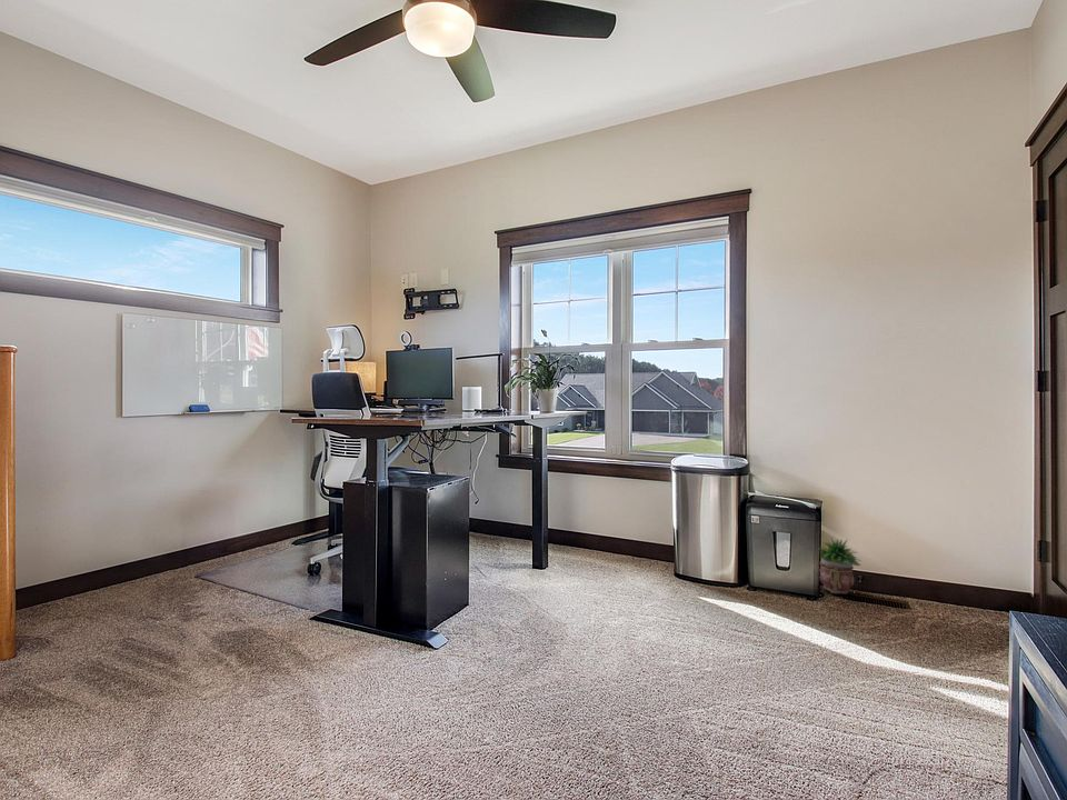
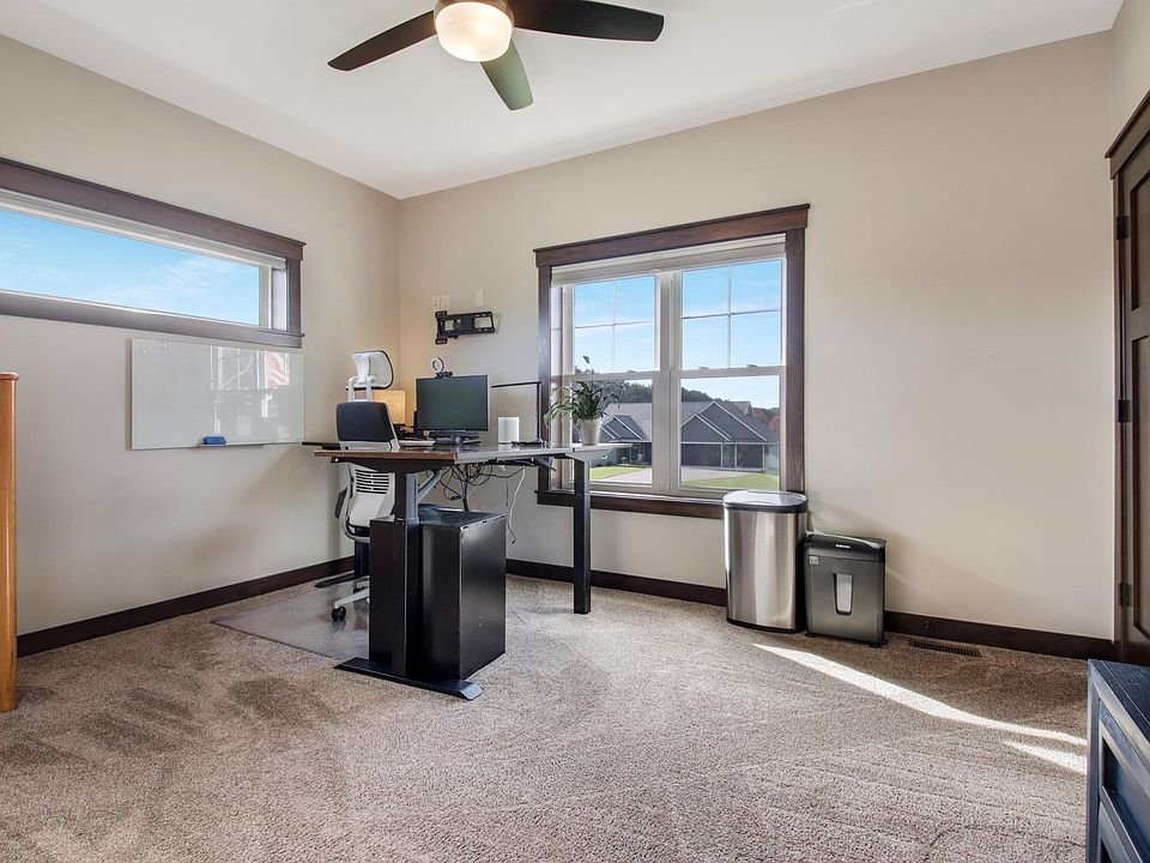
- potted plant [819,538,862,594]
